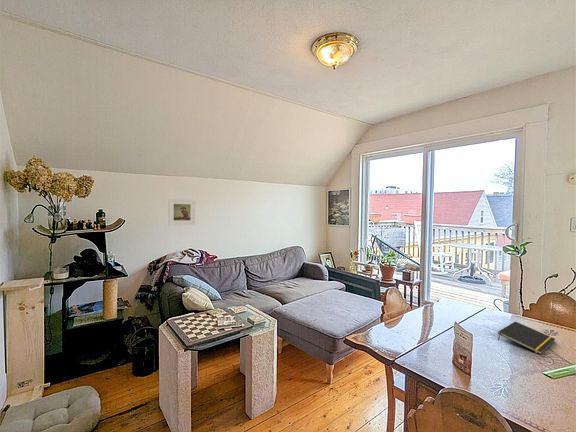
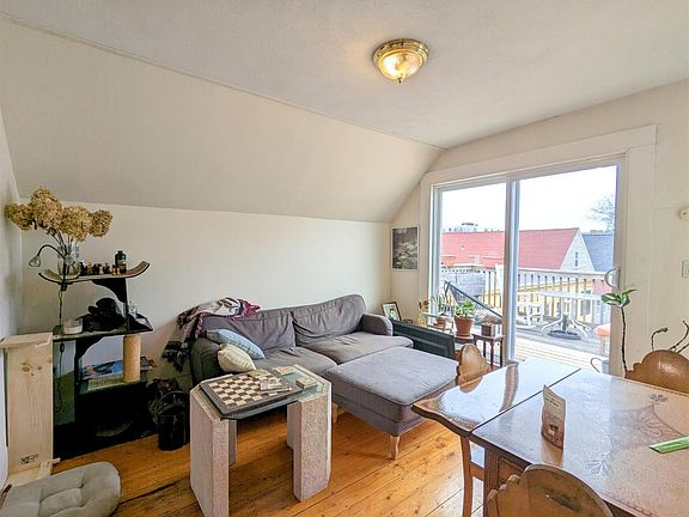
- notepad [497,321,556,356]
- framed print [167,198,196,227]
